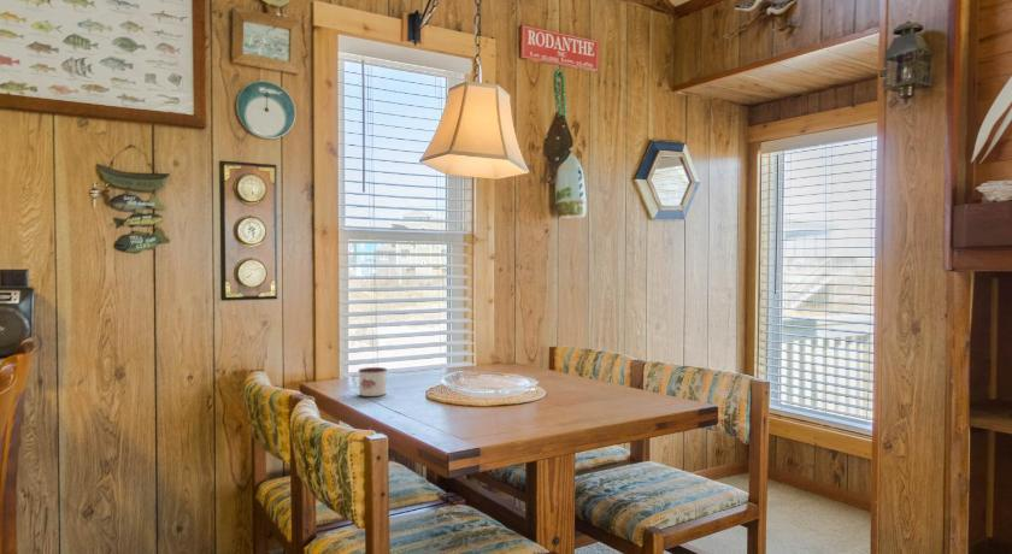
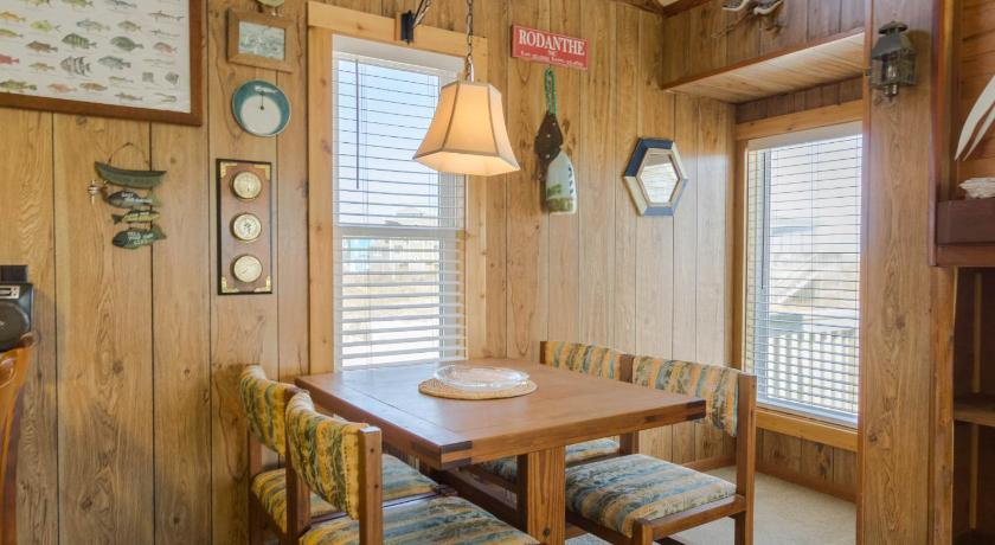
- mug [351,366,388,397]
